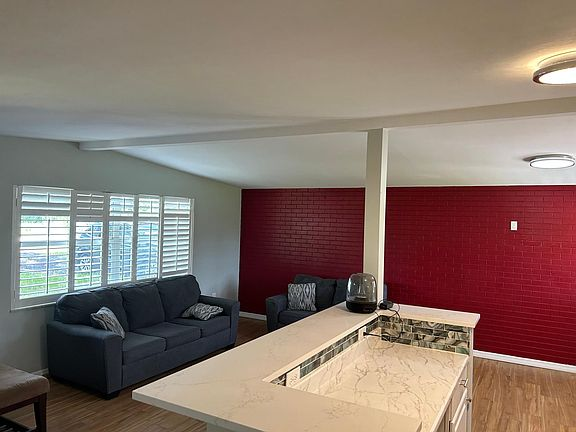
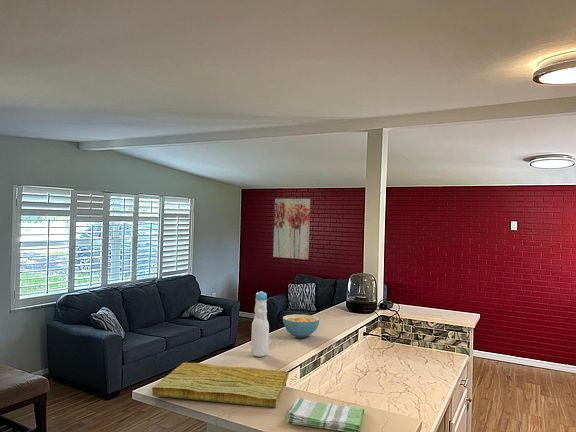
+ cutting board [151,362,289,409]
+ bottle [250,290,270,358]
+ cereal bowl [282,313,320,339]
+ wall art [272,198,311,260]
+ dish towel [286,397,365,432]
